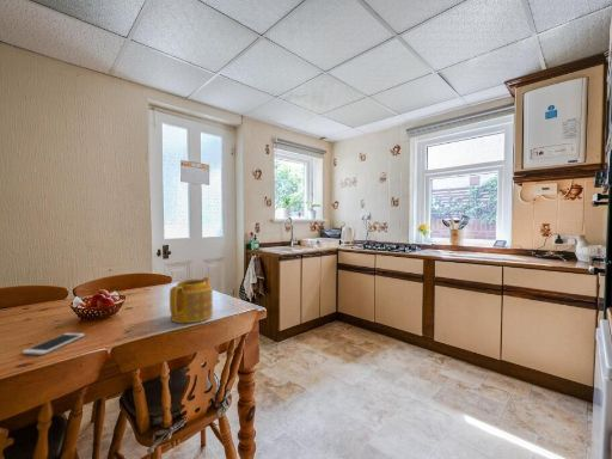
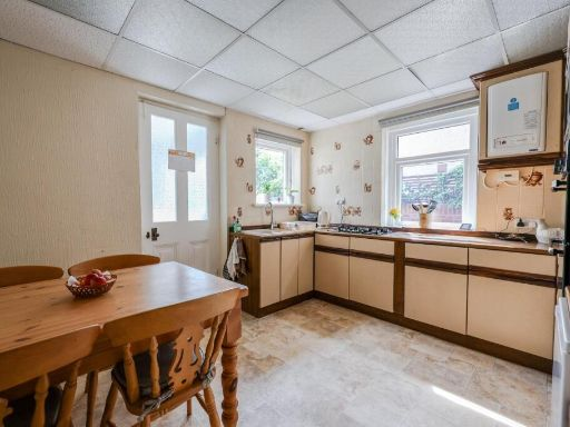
- smartphone [22,332,85,356]
- teapot [169,276,214,324]
